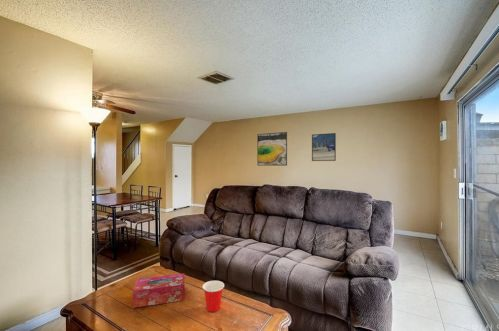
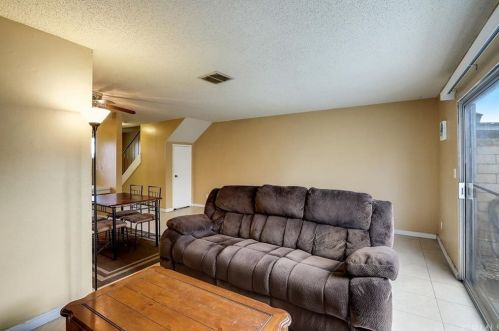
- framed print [256,131,288,167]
- tissue box [132,273,186,308]
- cup [201,280,225,313]
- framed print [311,132,337,162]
